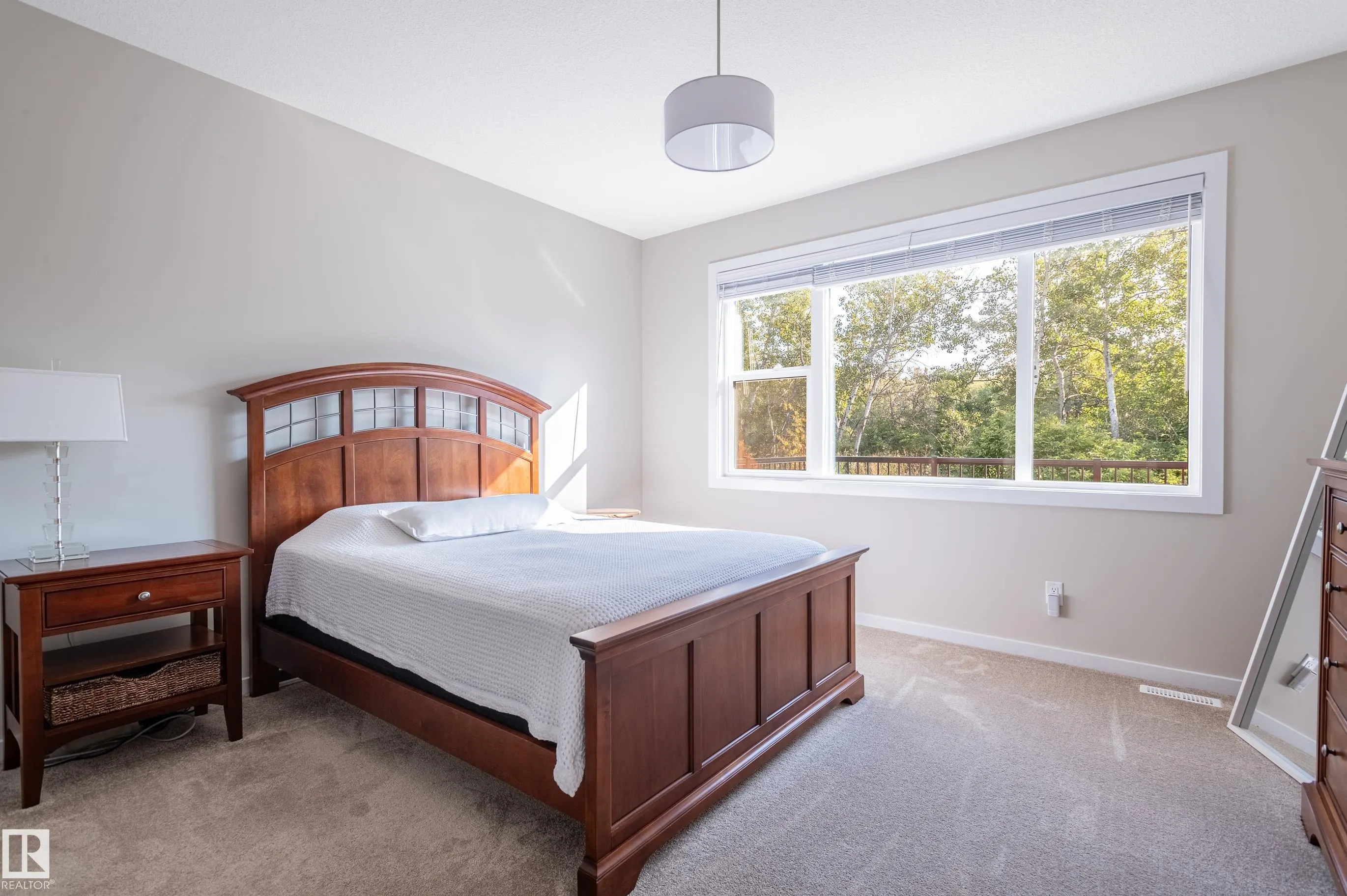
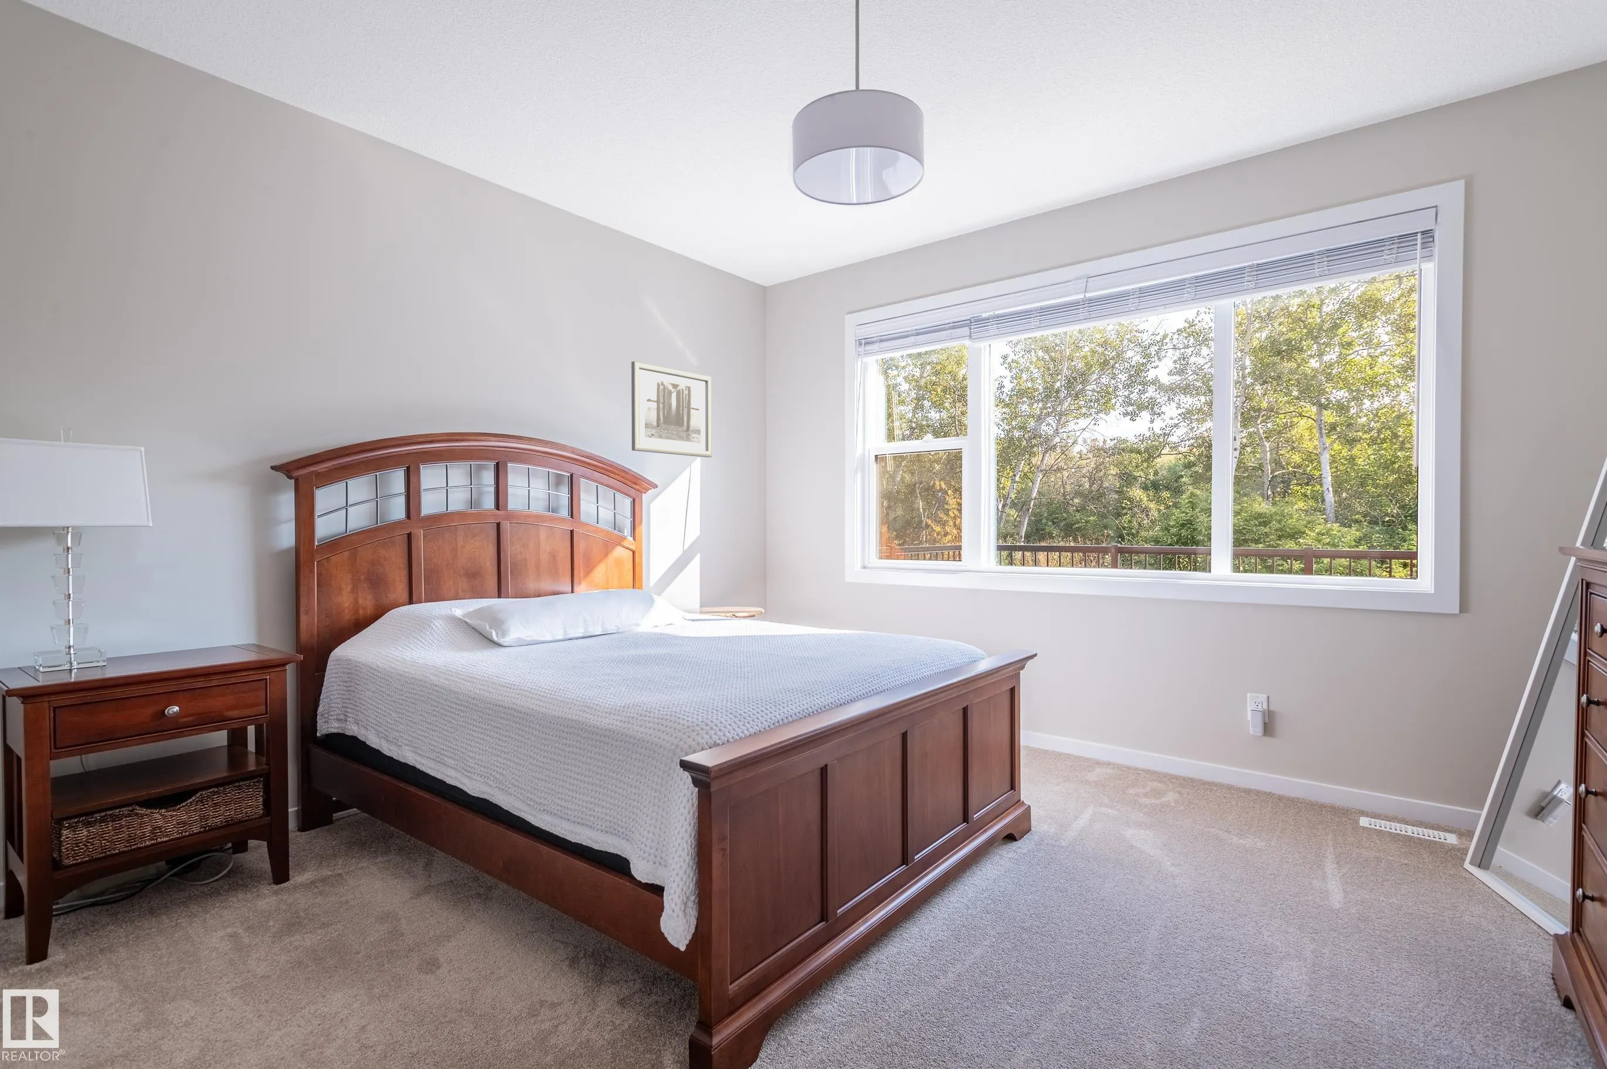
+ wall art [631,360,712,458]
